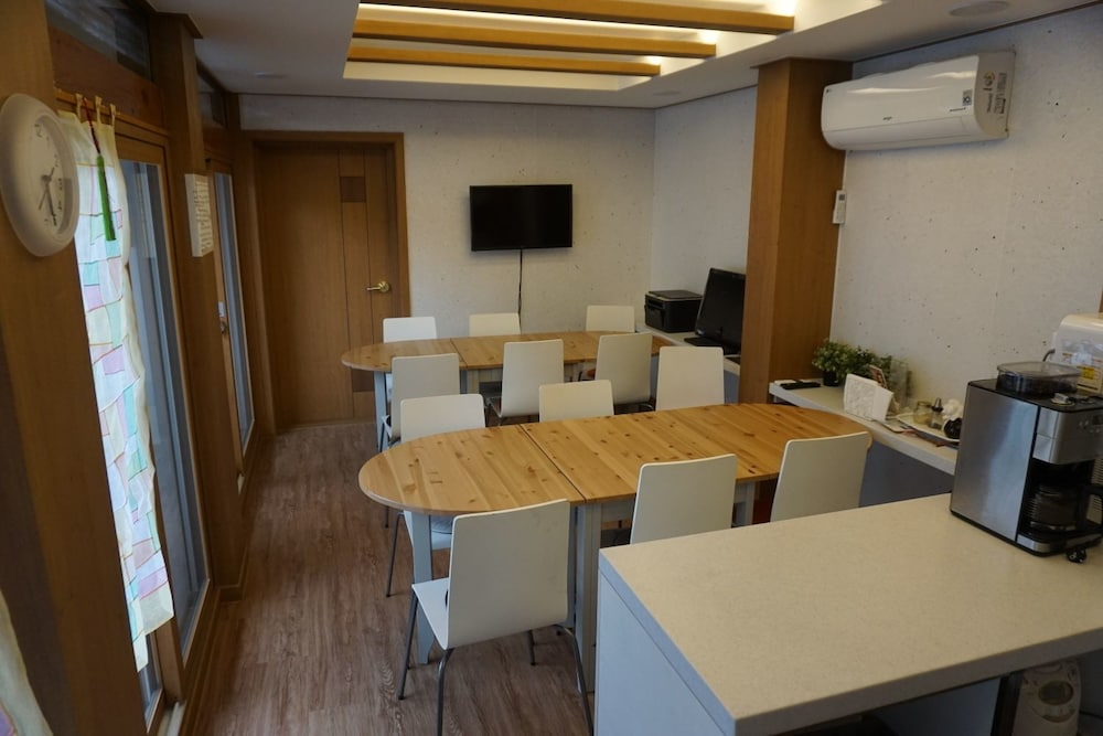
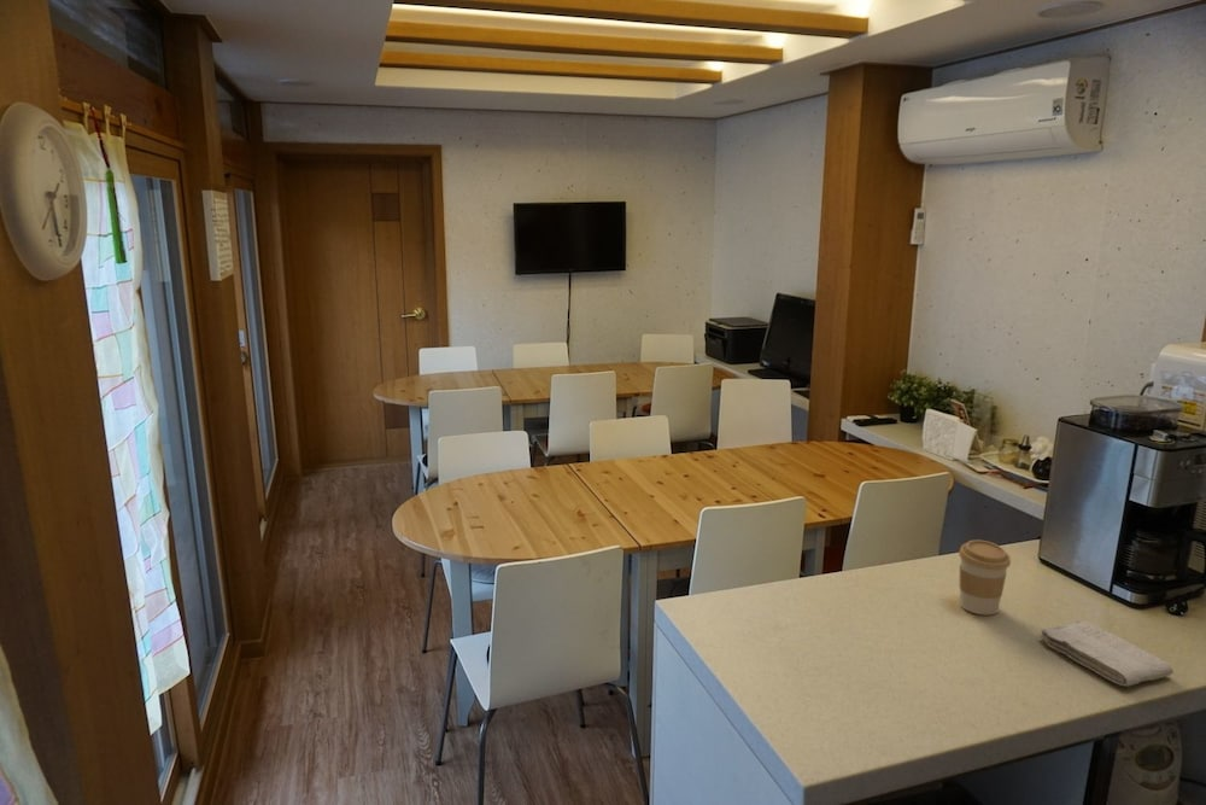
+ washcloth [1038,620,1175,687]
+ coffee cup [958,538,1012,616]
